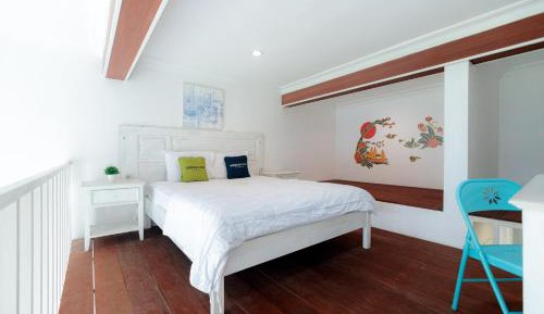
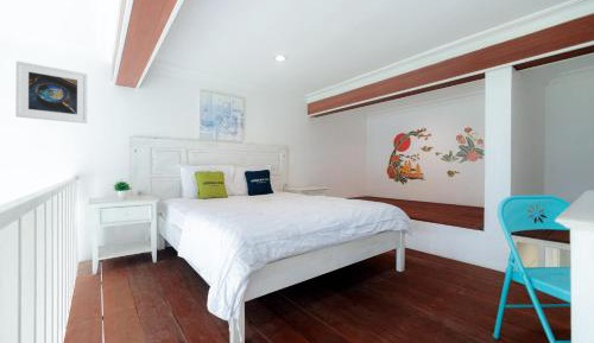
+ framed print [14,59,89,125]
